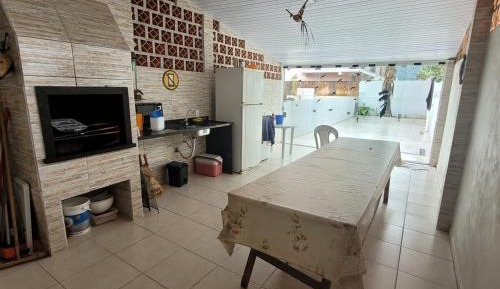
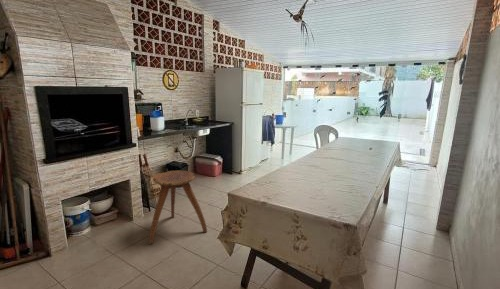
+ stool [148,169,208,245]
